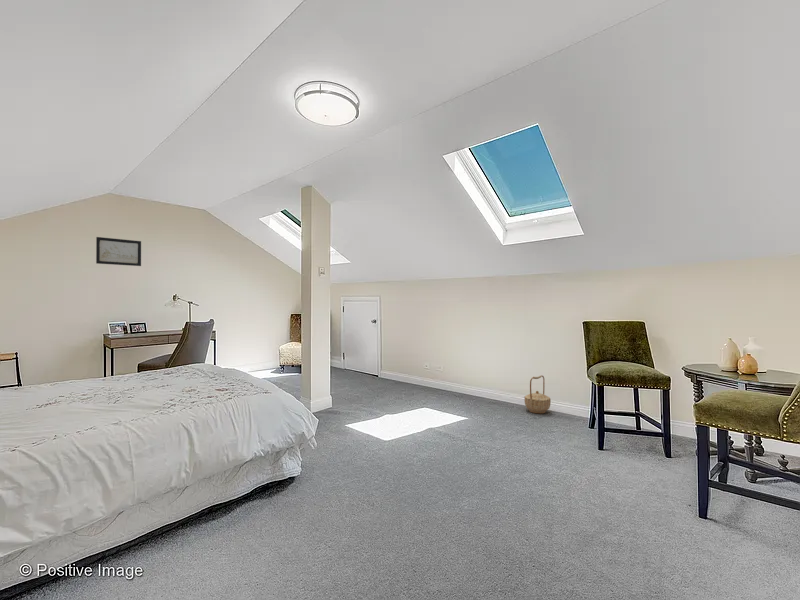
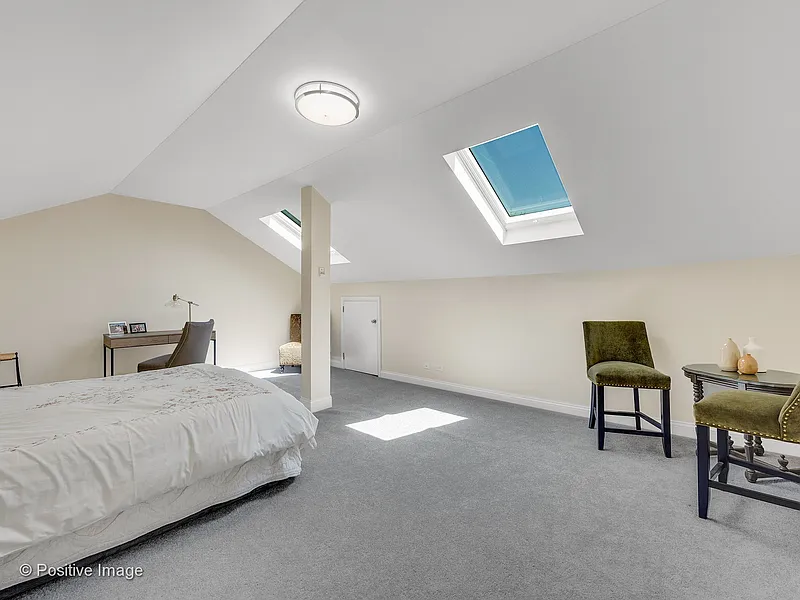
- wall art [95,236,142,267]
- basket [524,374,552,414]
